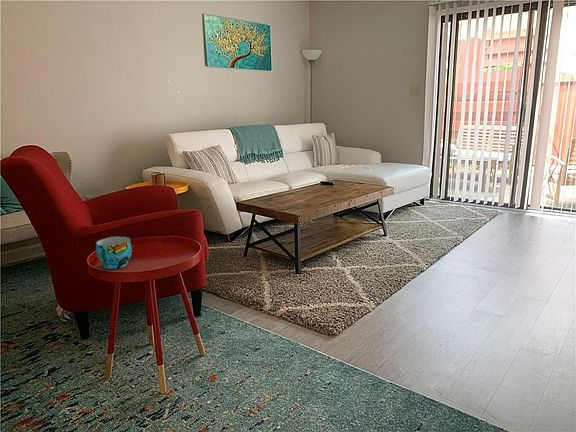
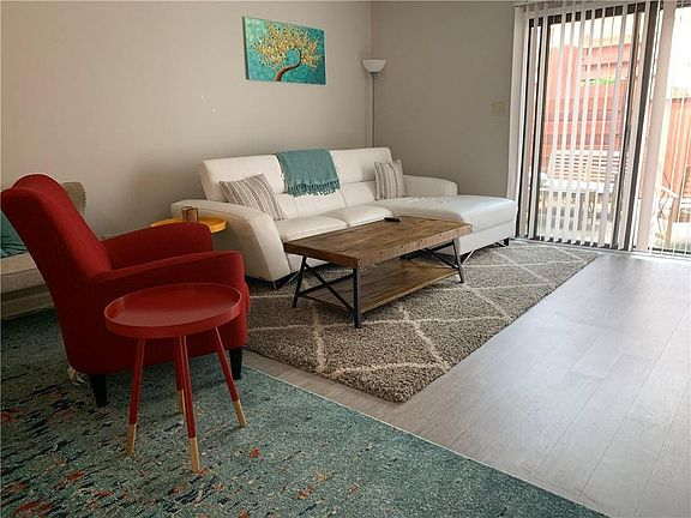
- cup [95,236,133,270]
